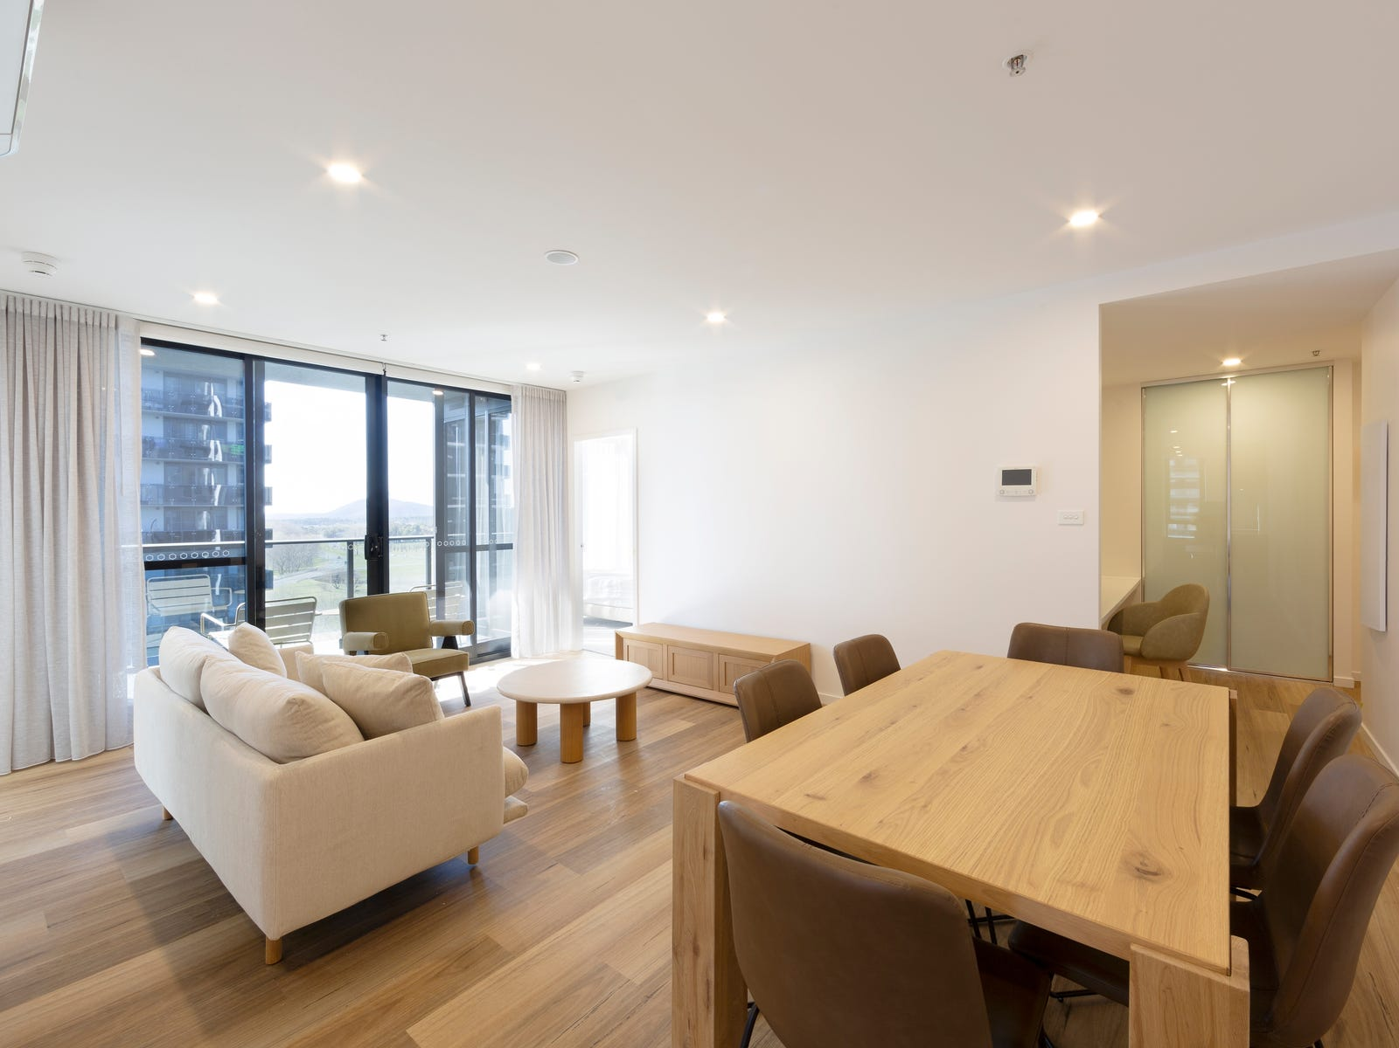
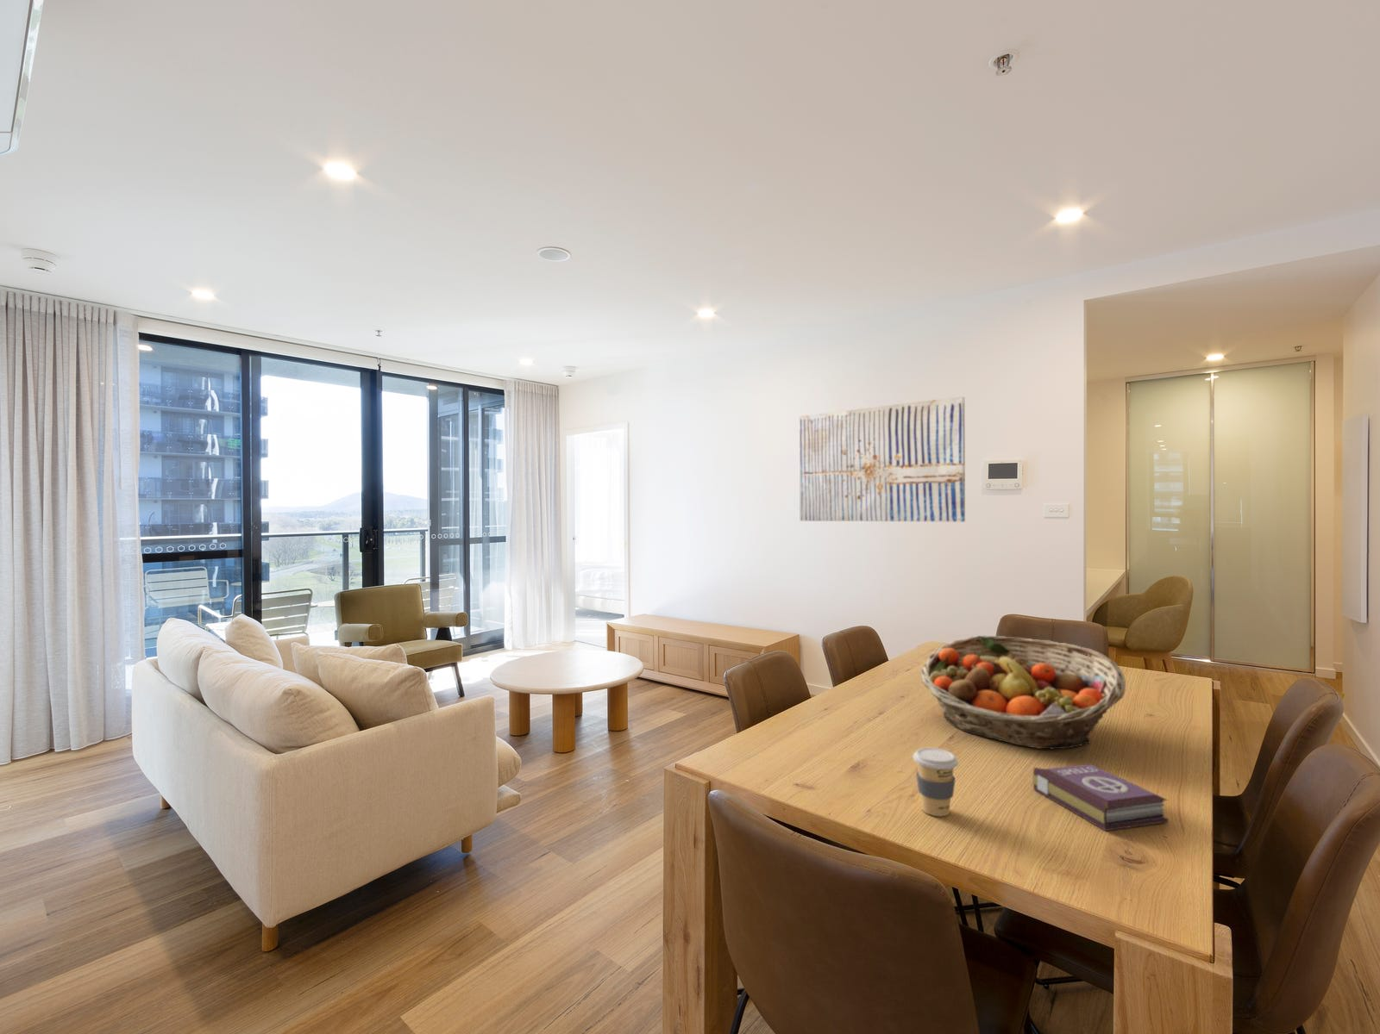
+ wall art [799,395,966,524]
+ book [1031,764,1169,832]
+ fruit basket [919,635,1127,749]
+ coffee cup [912,747,959,817]
